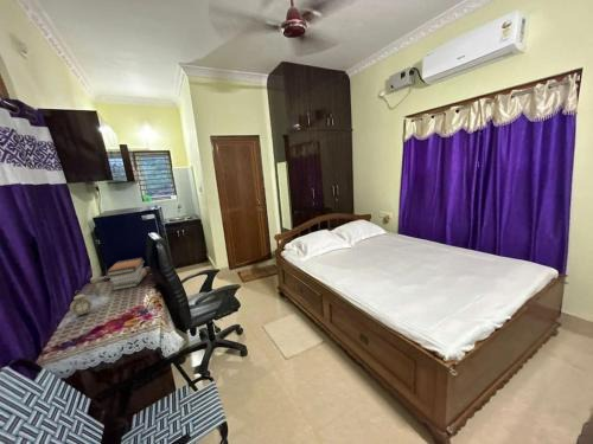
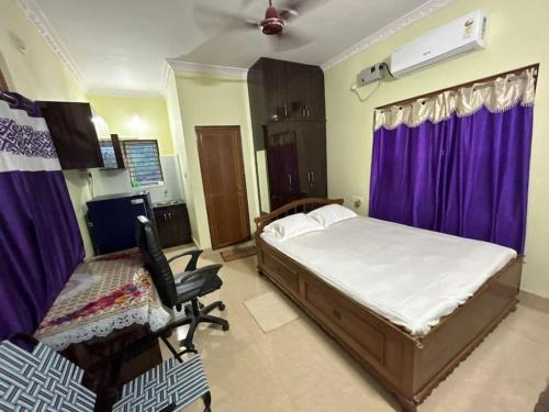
- alarm clock [69,289,94,318]
- book stack [104,257,148,291]
